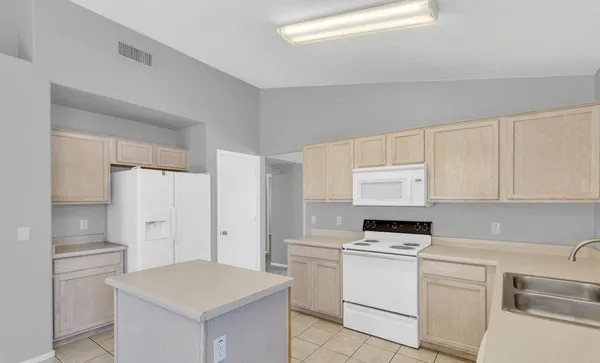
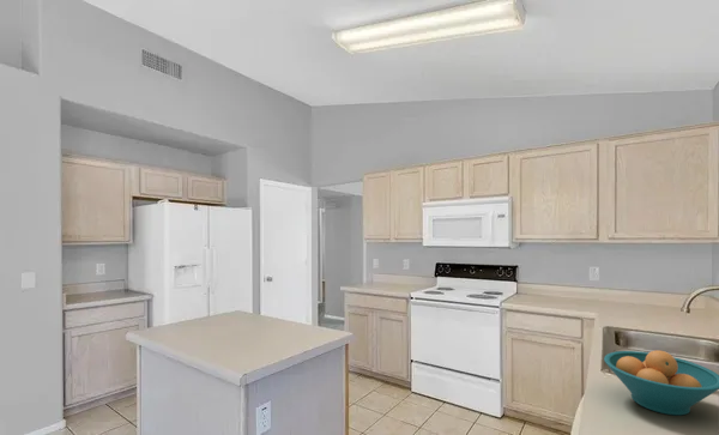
+ fruit bowl [603,349,719,417]
